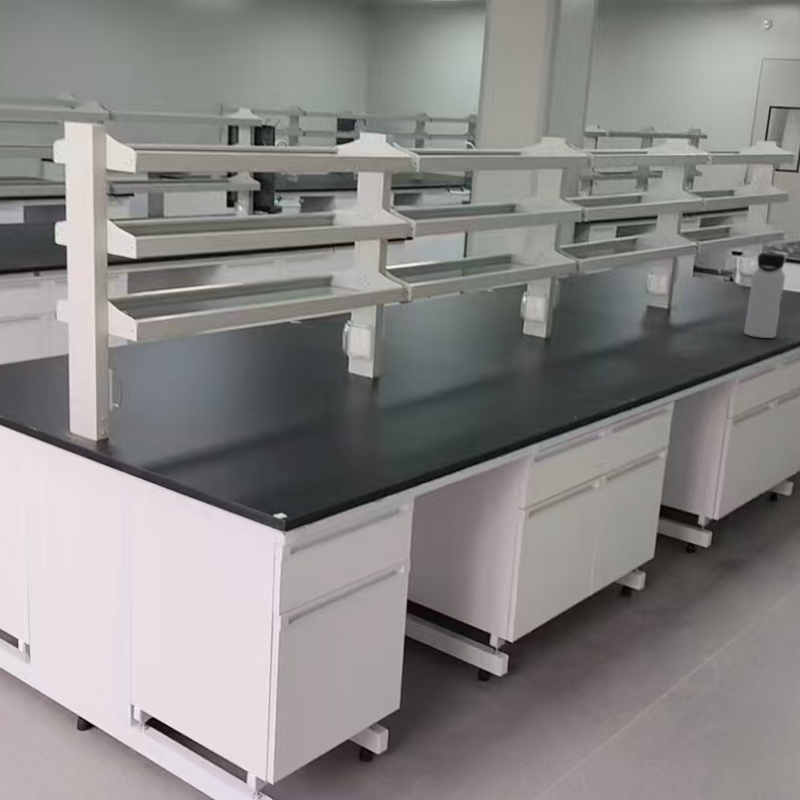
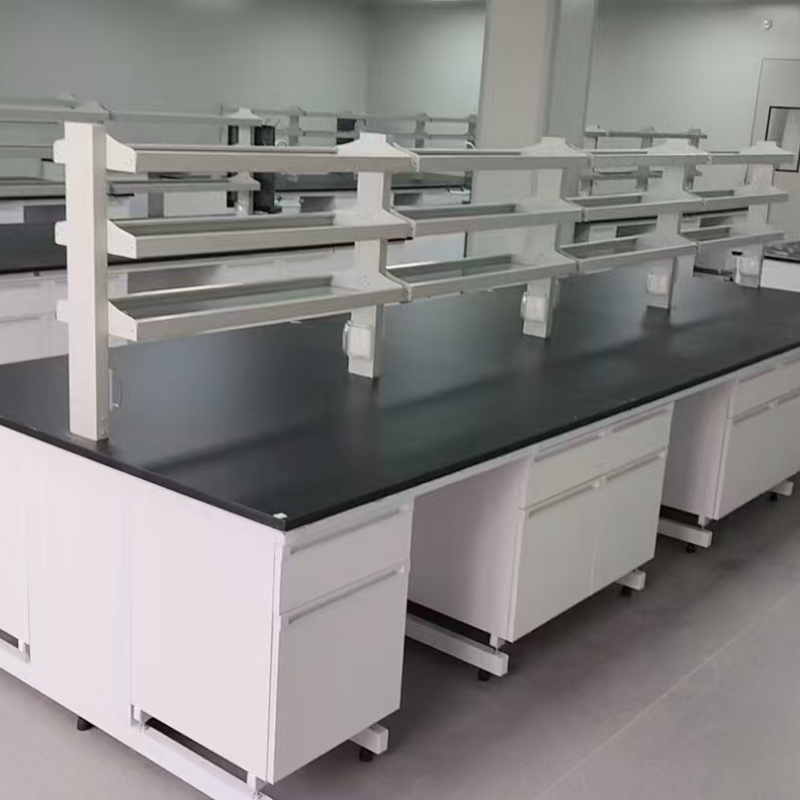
- water bottle [743,252,787,339]
